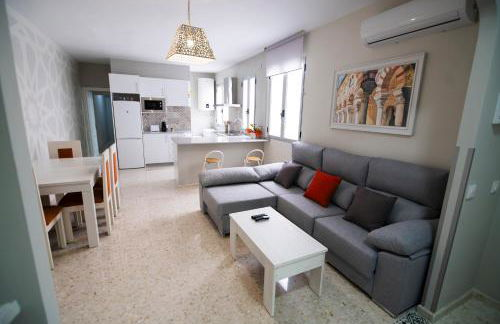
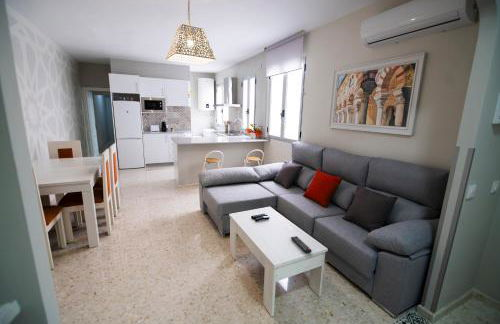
+ remote control [290,235,312,254]
